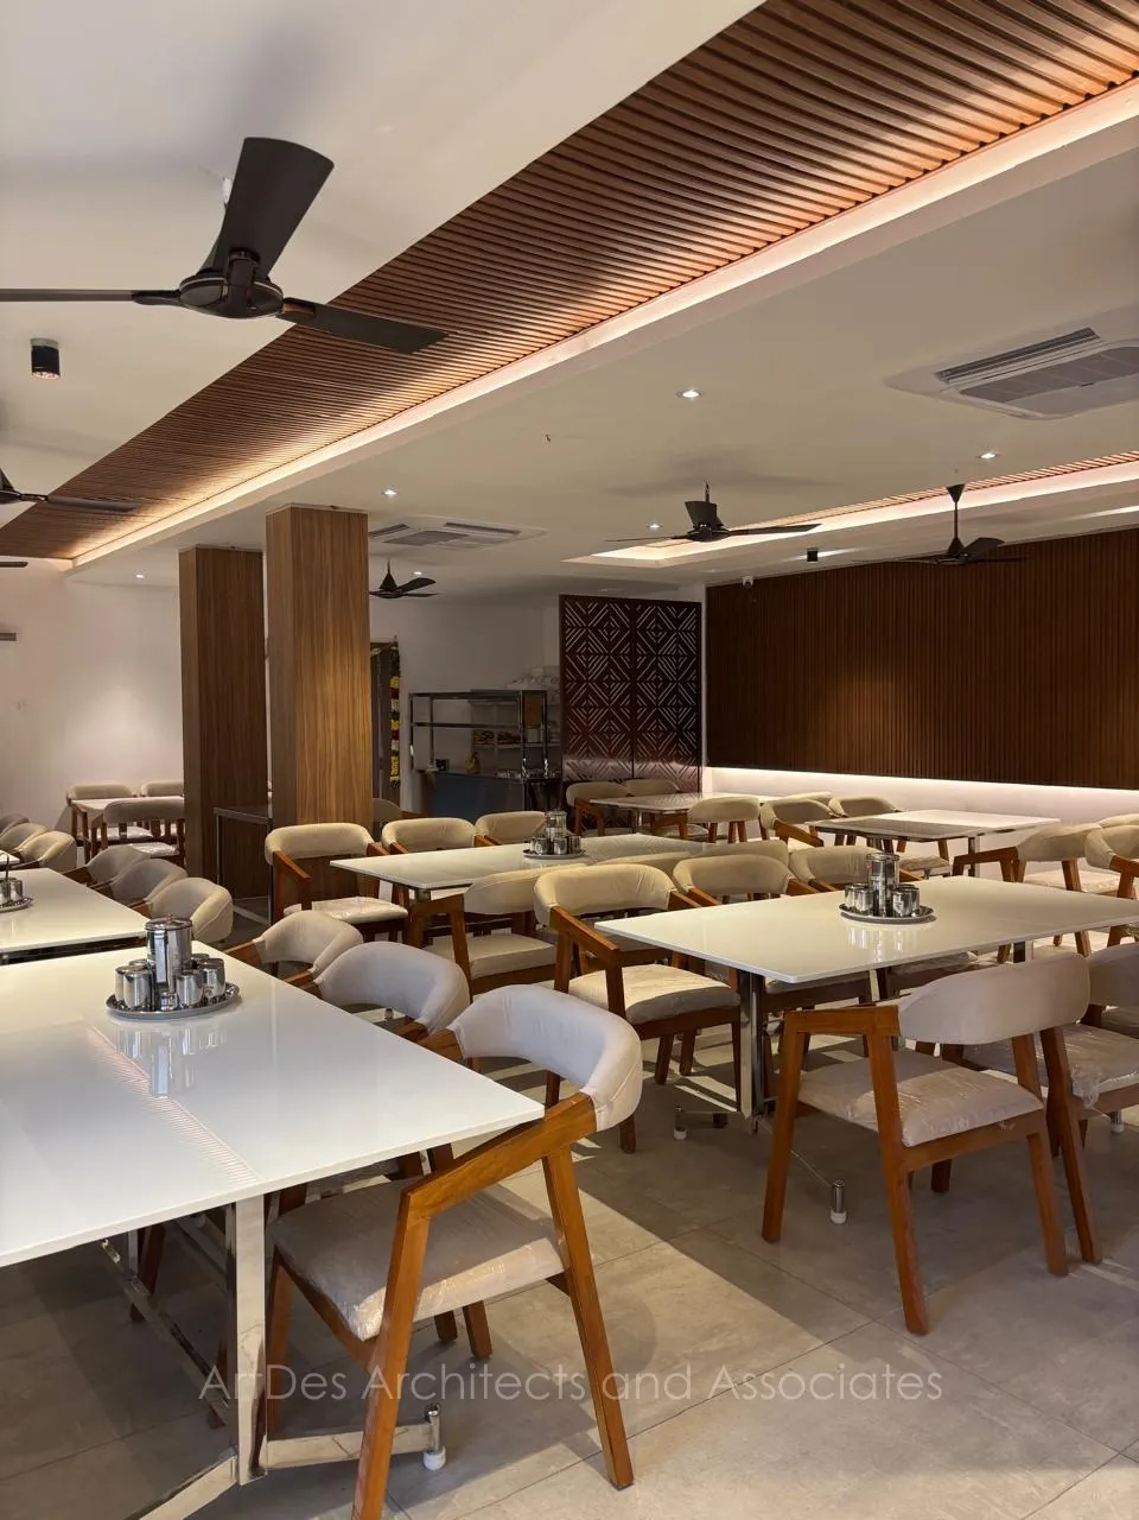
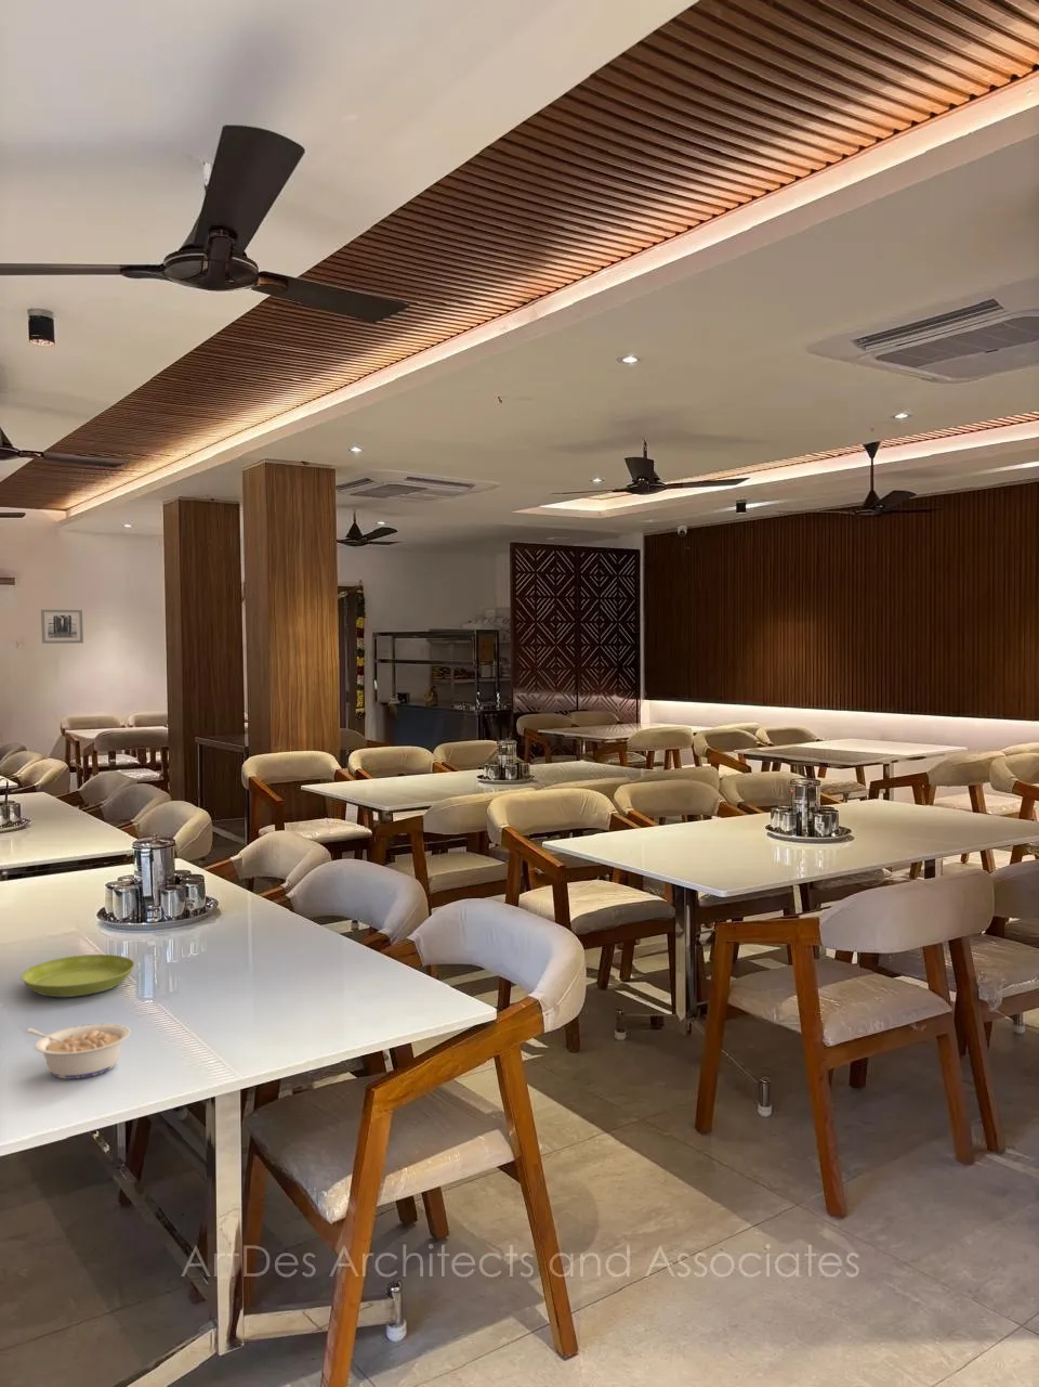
+ wall art [40,609,84,644]
+ saucer [21,953,135,998]
+ legume [25,1023,131,1080]
